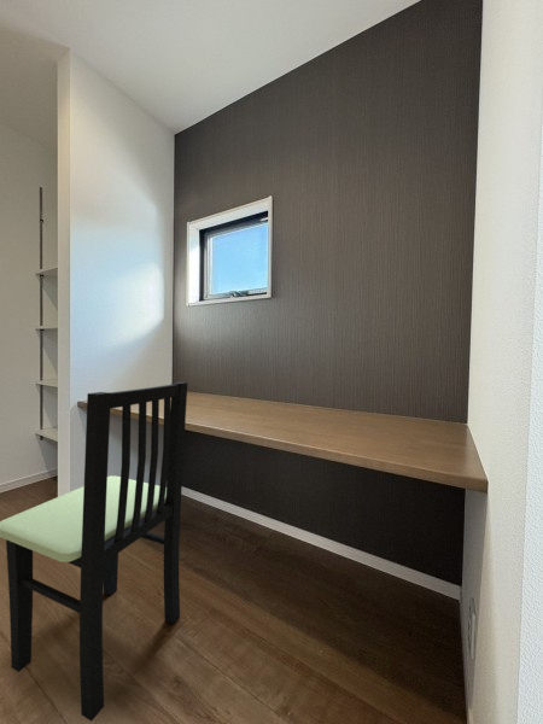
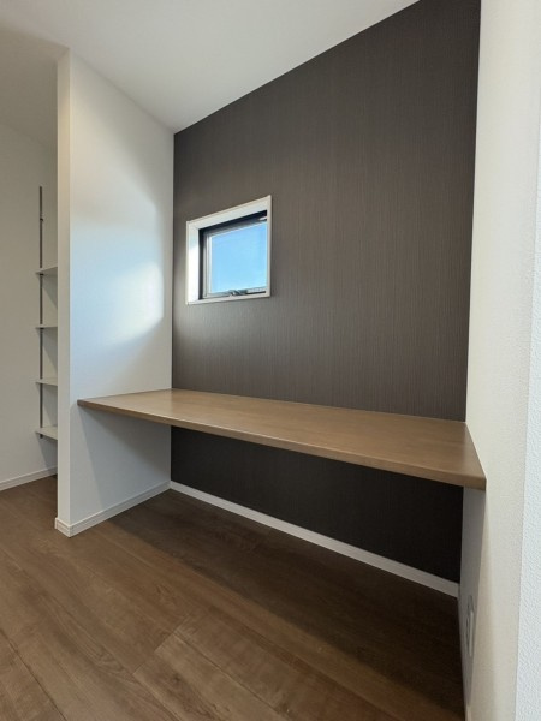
- dining chair [0,381,188,723]
